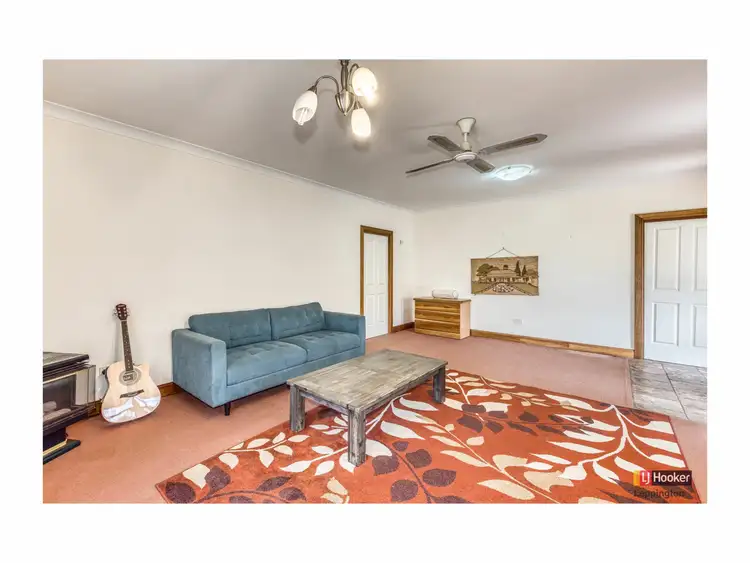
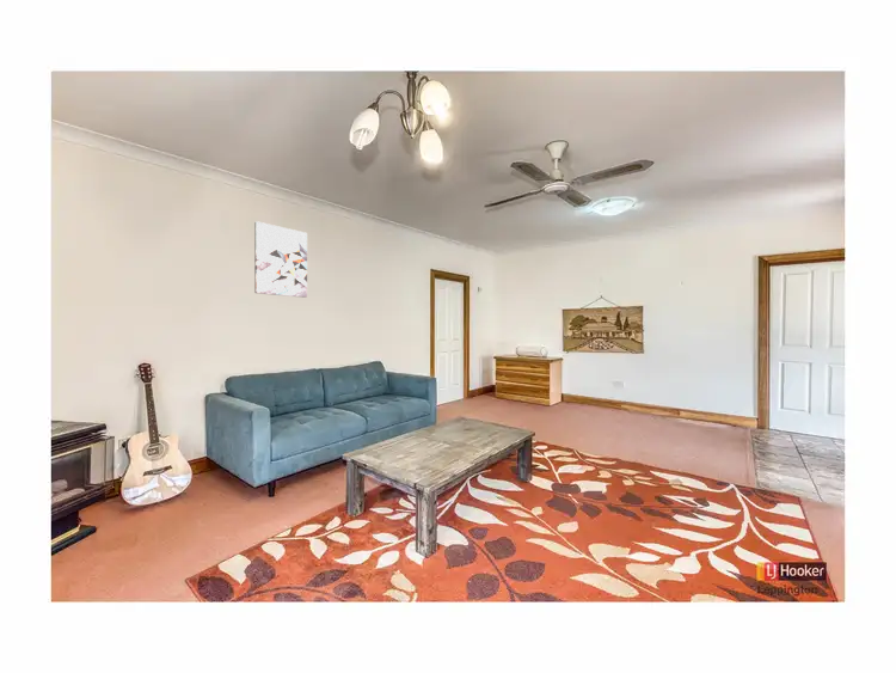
+ wall art [253,220,308,299]
